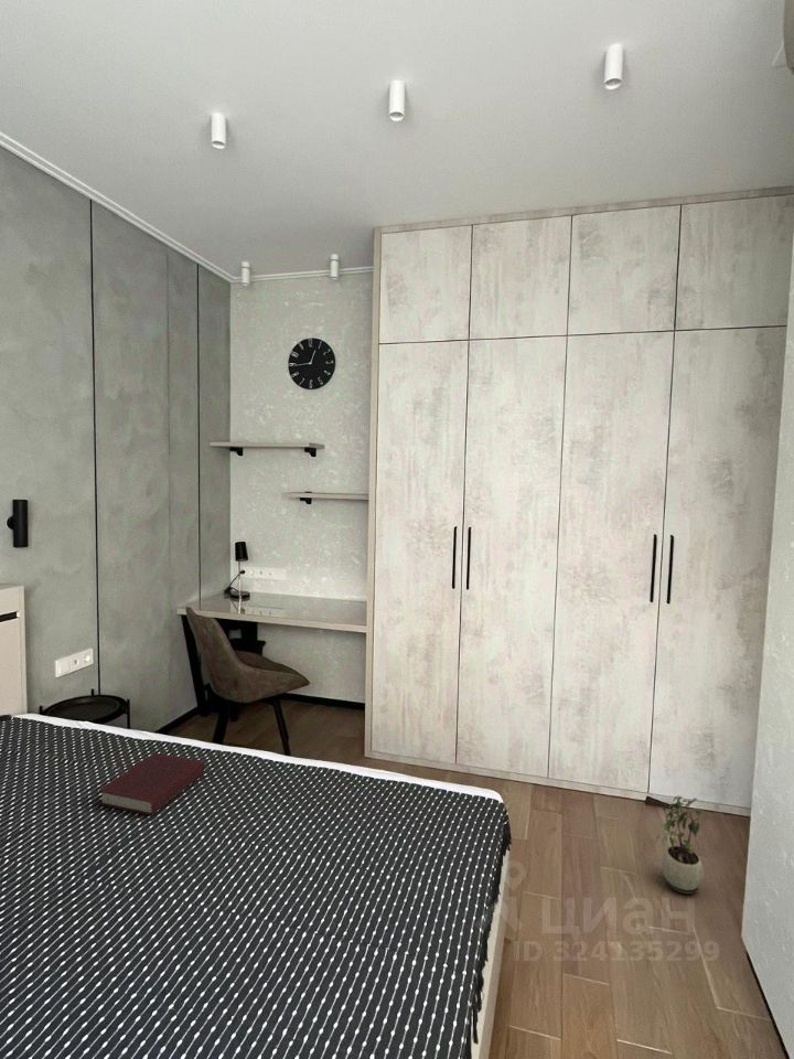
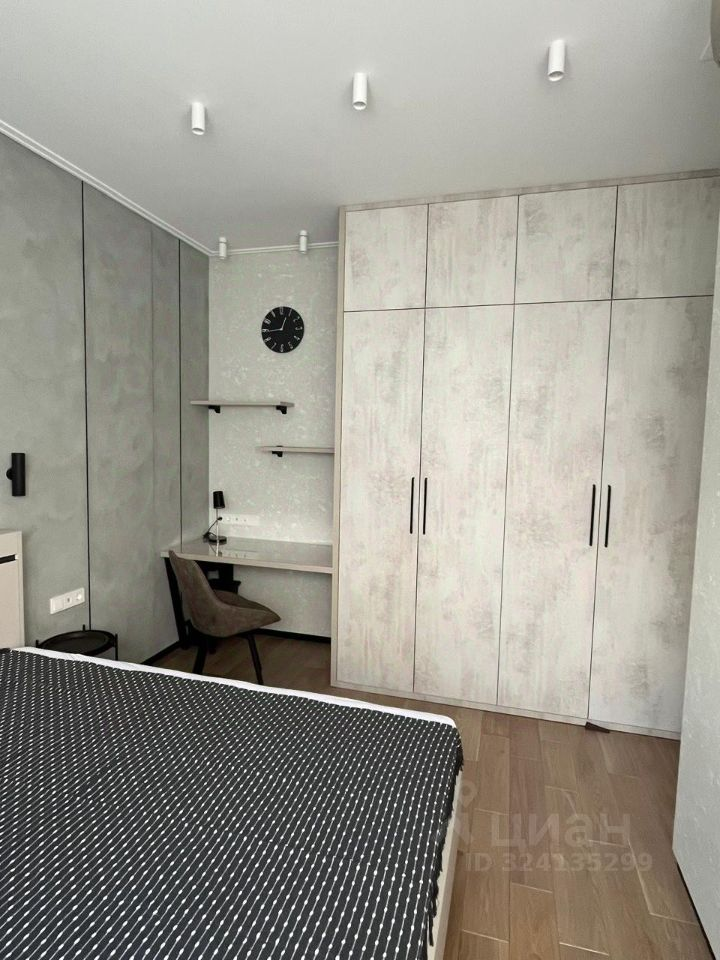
- potted plant [655,794,705,895]
- book [98,752,205,816]
